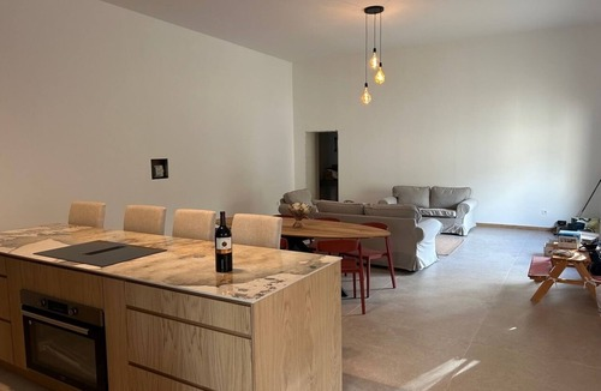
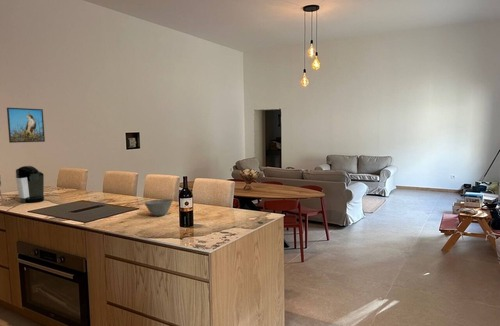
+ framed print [6,107,46,144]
+ coffee maker [0,165,45,204]
+ bowl [144,198,174,217]
